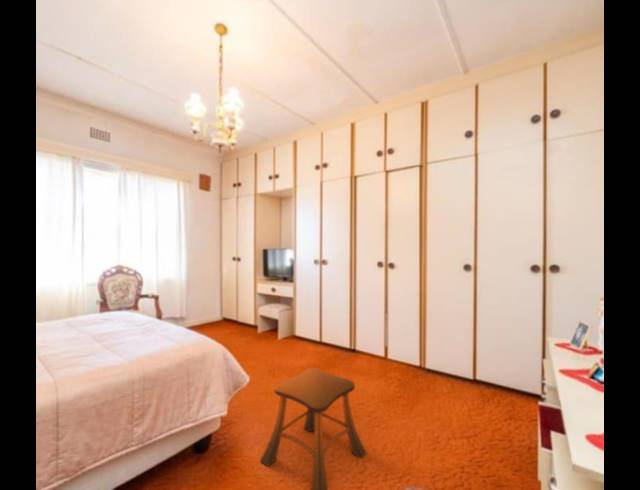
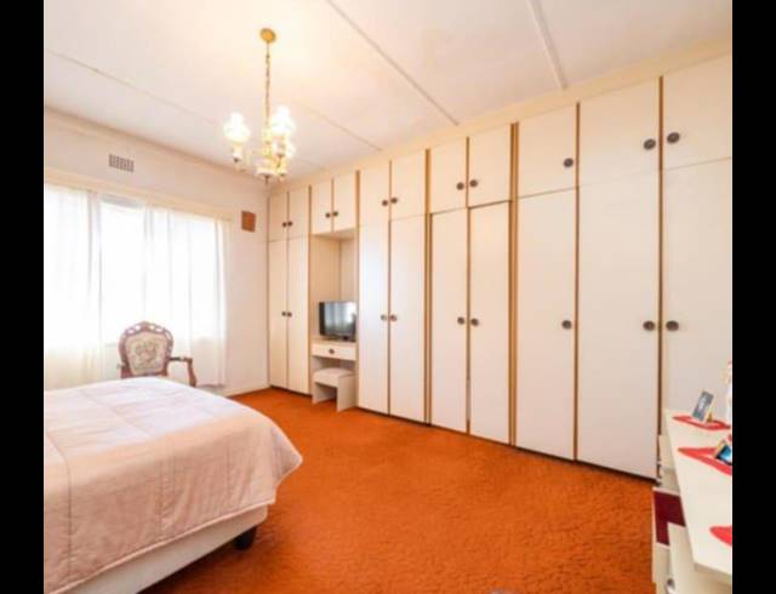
- stool [259,366,368,490]
